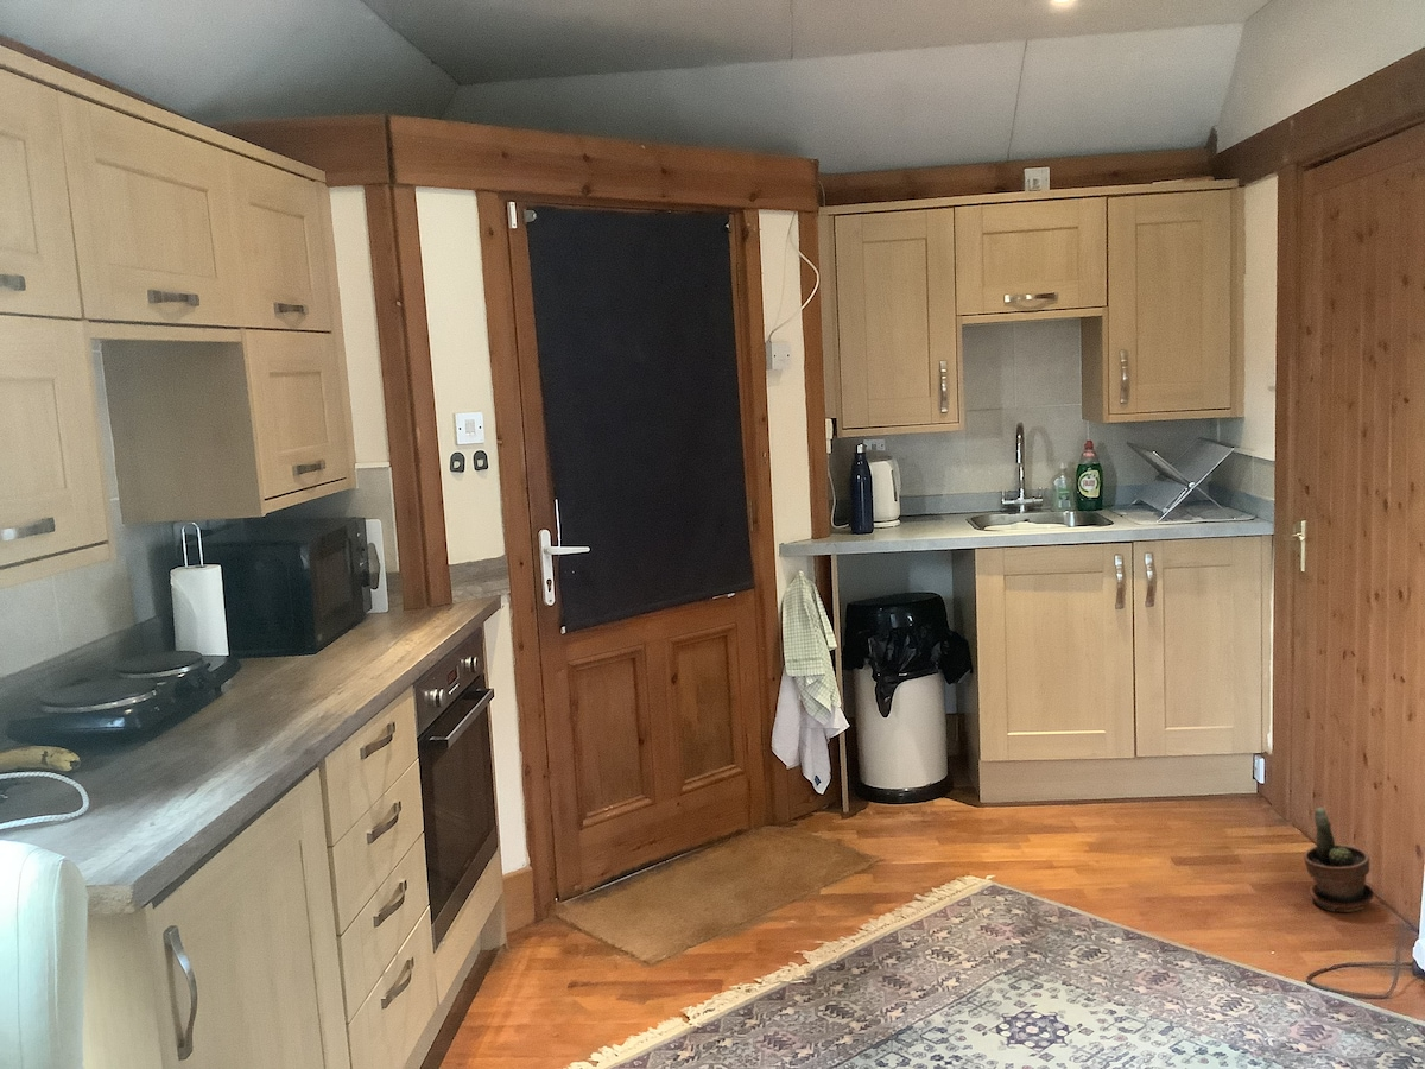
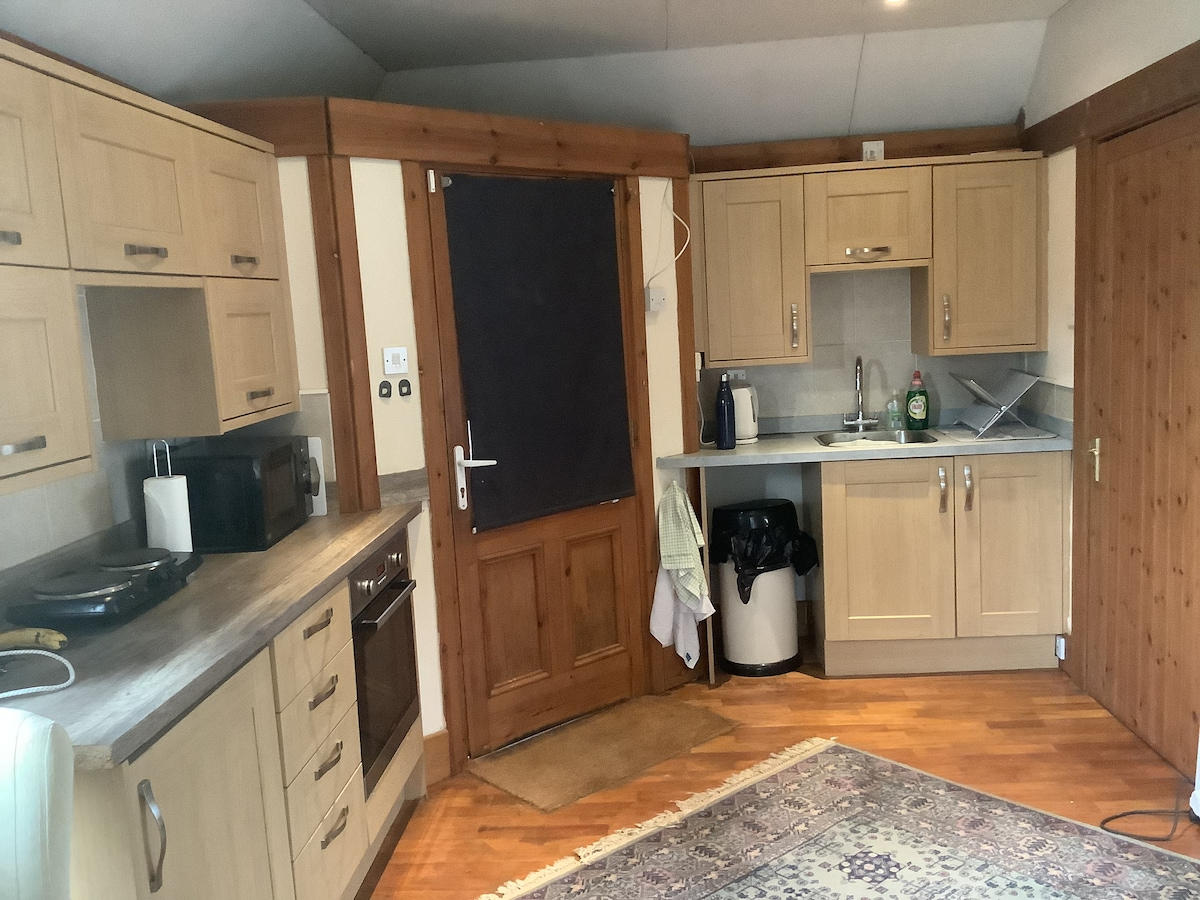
- potted plant [1303,807,1375,913]
